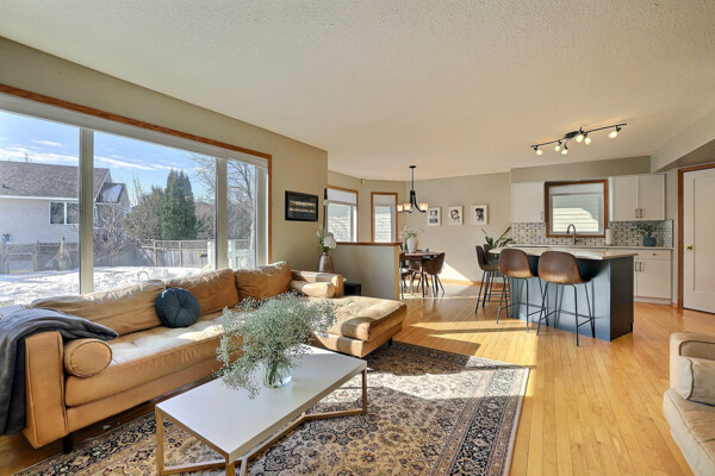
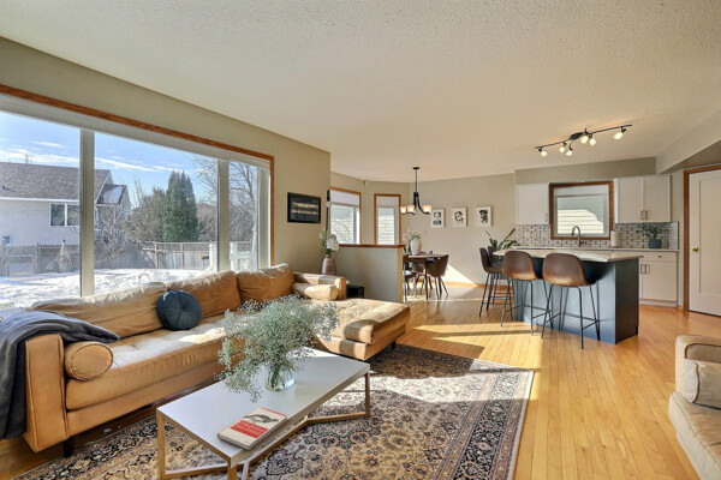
+ book [216,406,288,451]
